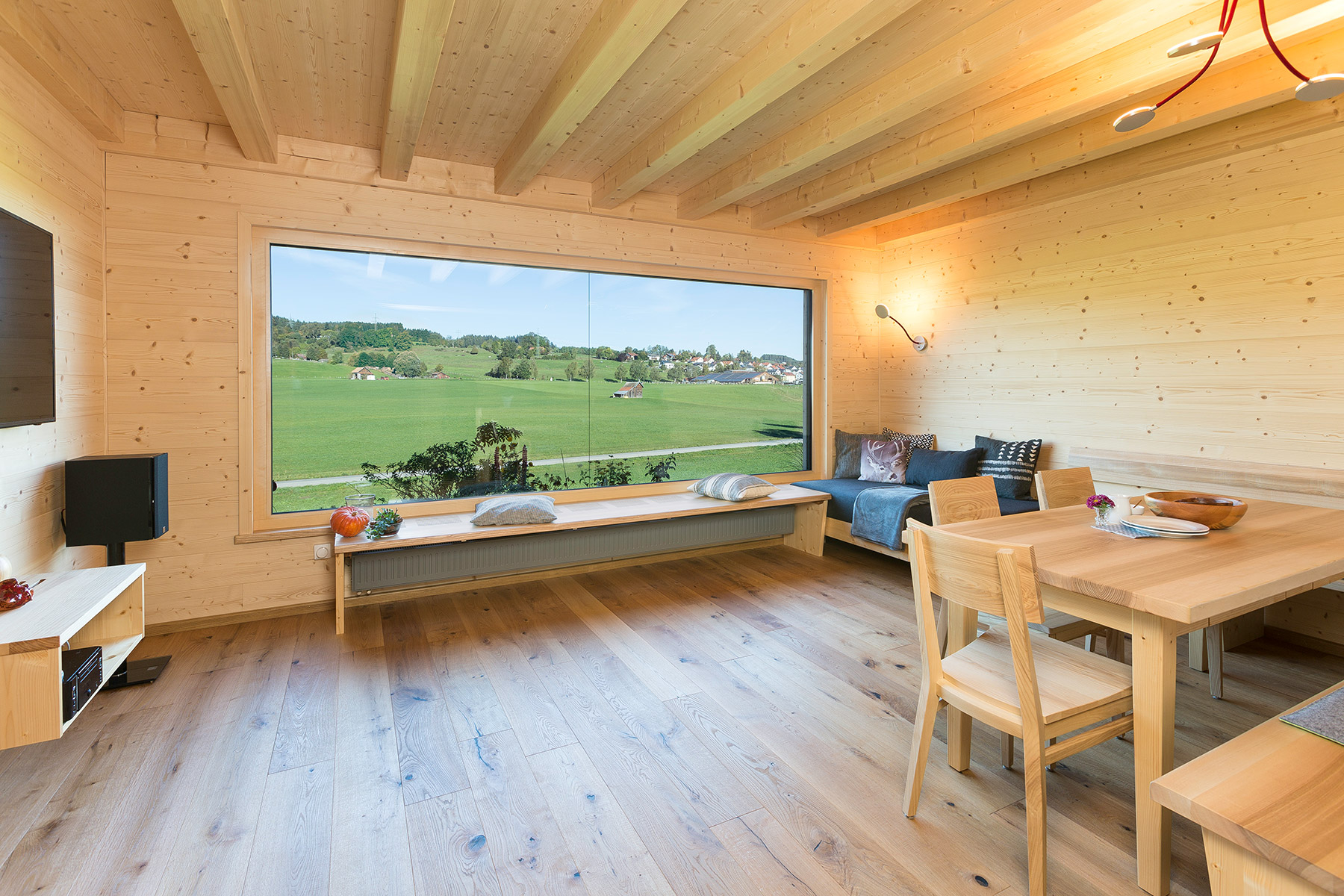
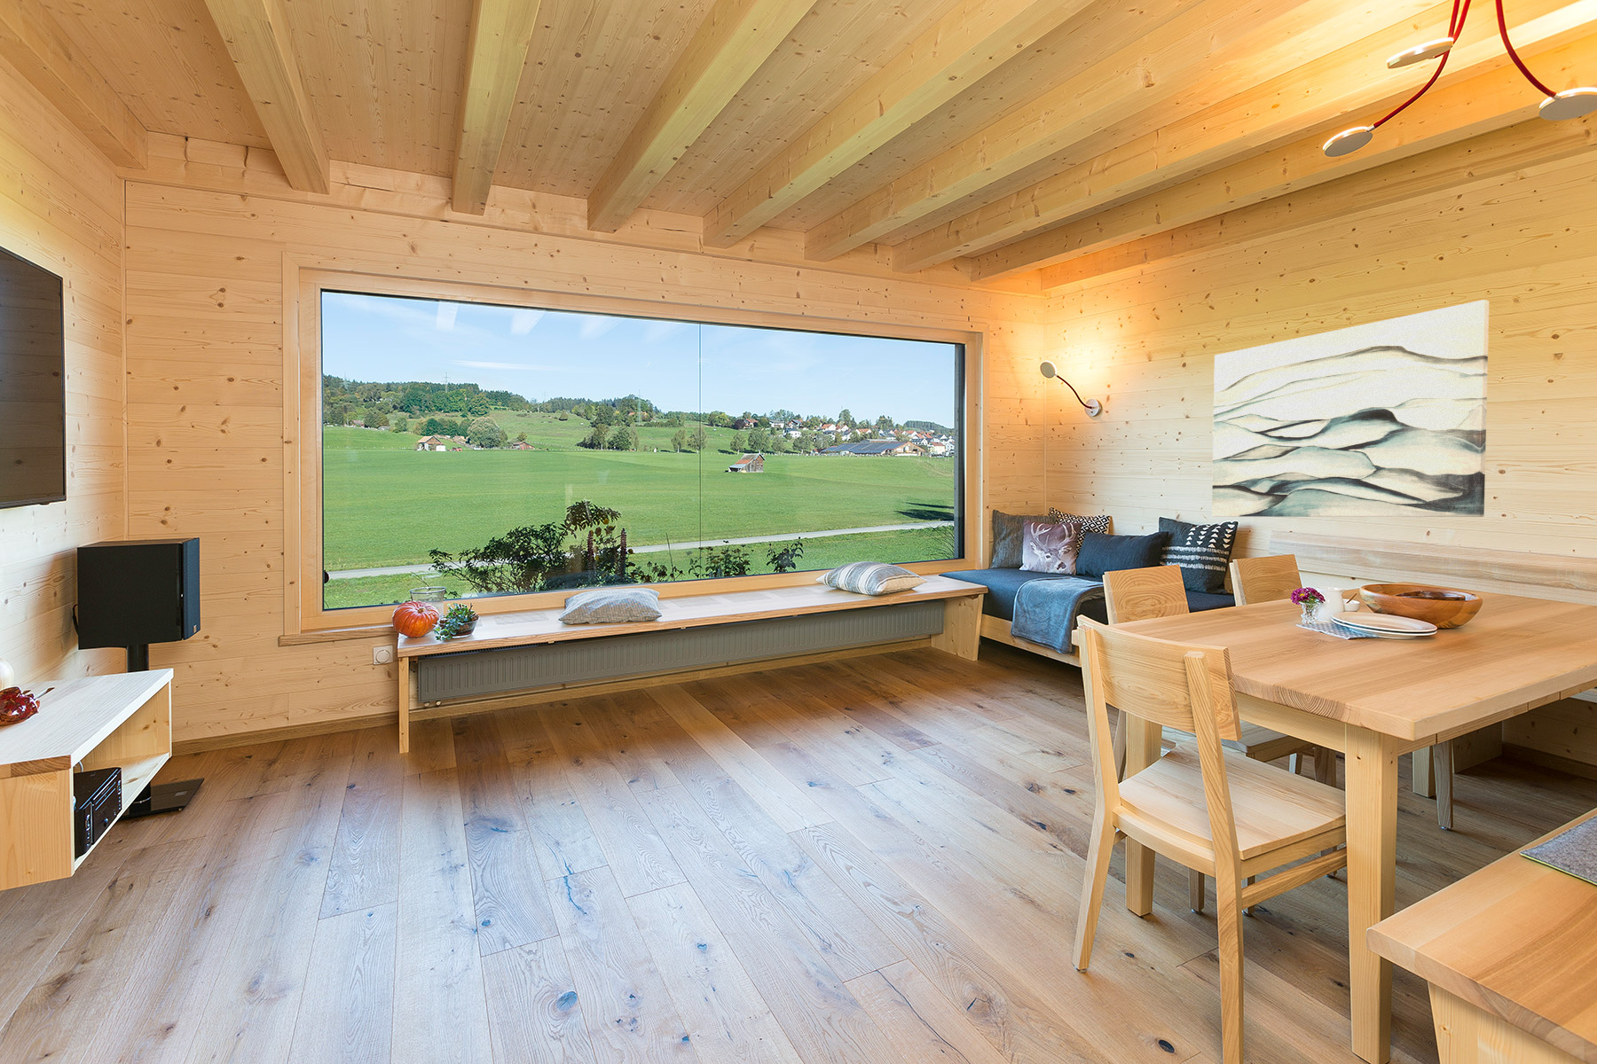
+ wall art [1211,299,1490,518]
